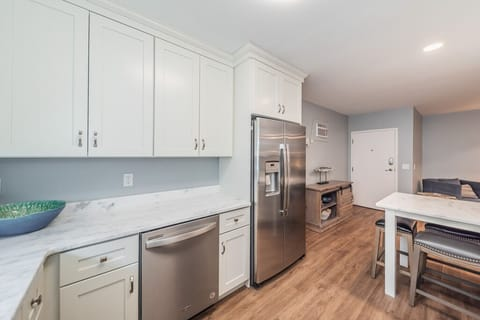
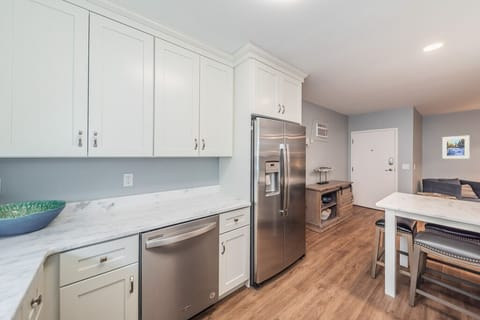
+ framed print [442,135,470,160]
